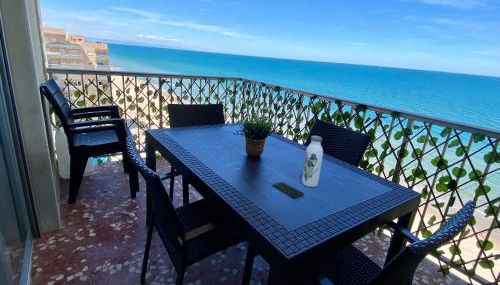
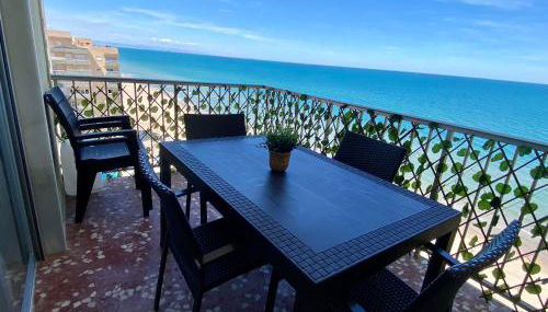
- water bottle [301,135,324,188]
- smartphone [271,181,305,199]
